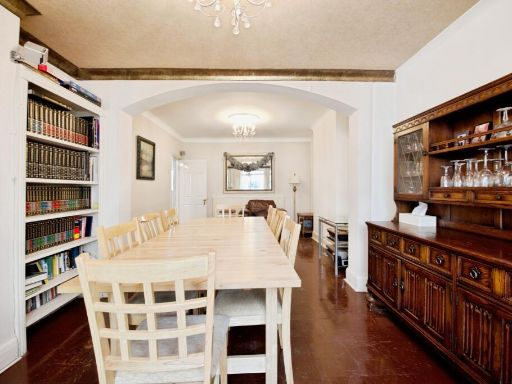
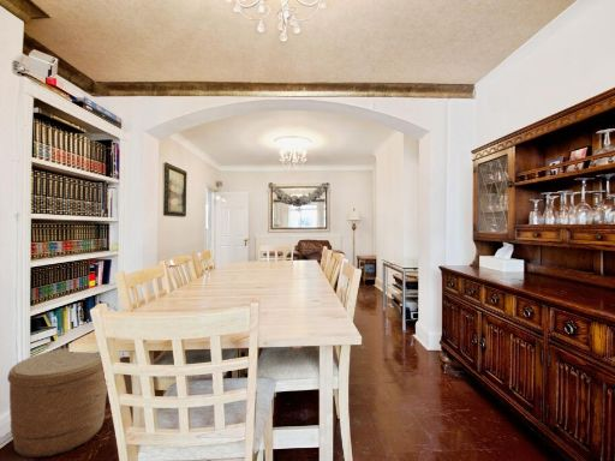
+ woven basket [6,347,108,459]
